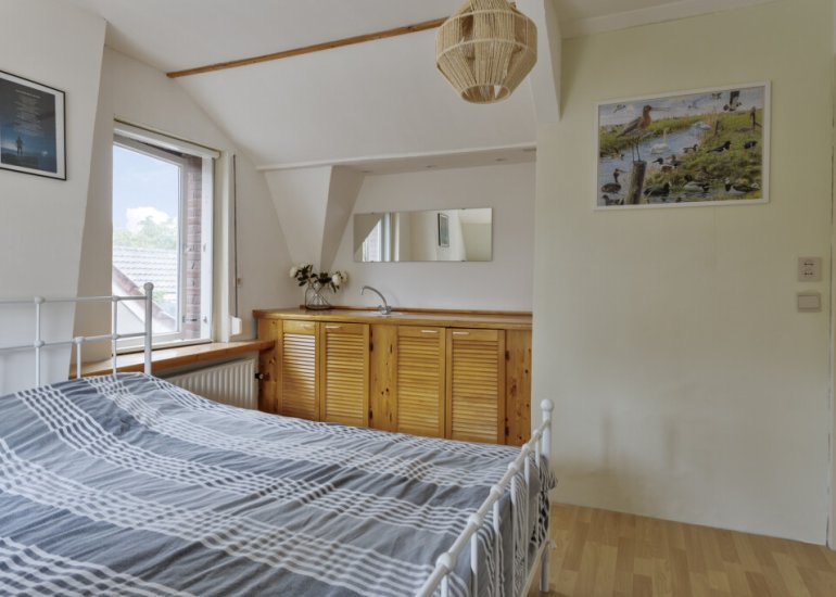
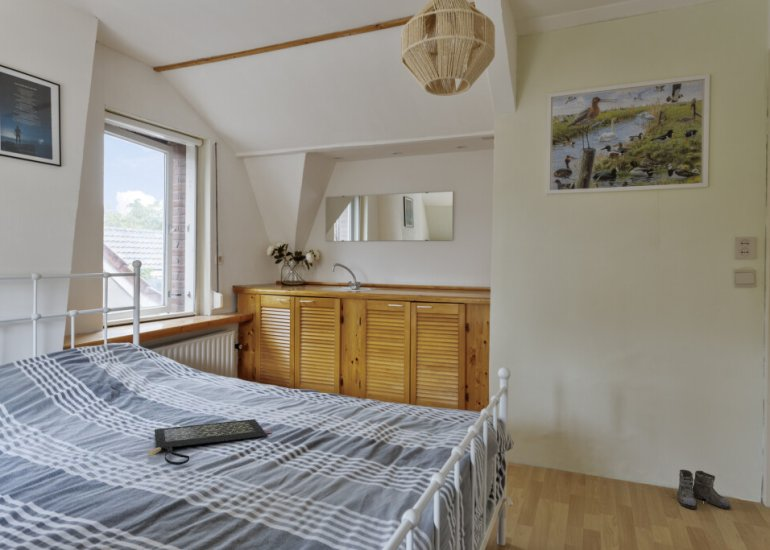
+ boots [667,468,731,510]
+ clutch bag [147,418,273,466]
